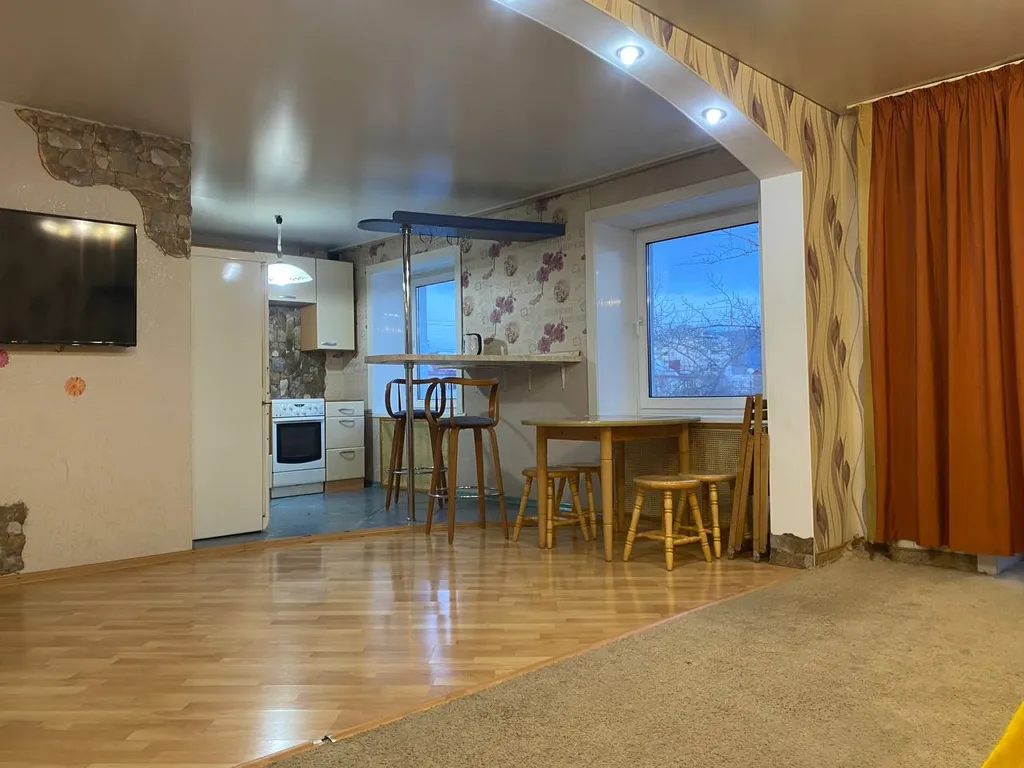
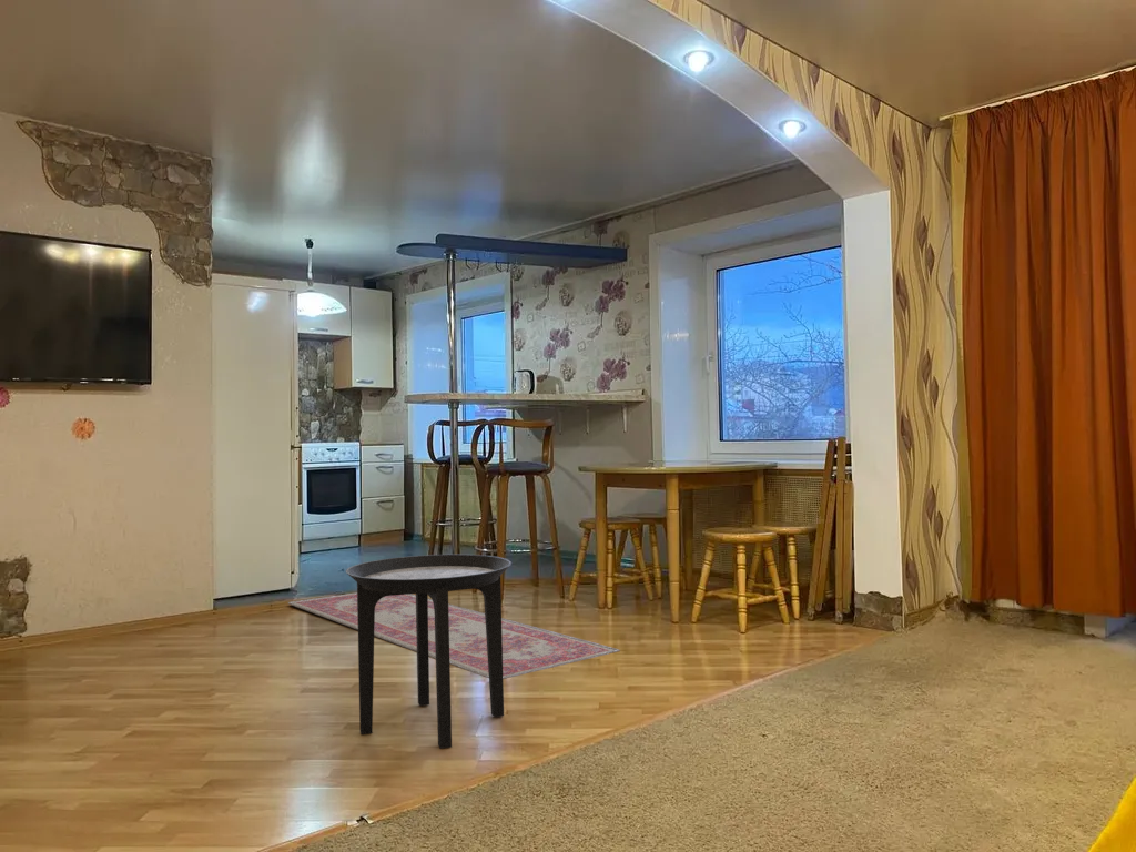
+ side table [345,554,513,750]
+ rug [287,591,621,680]
